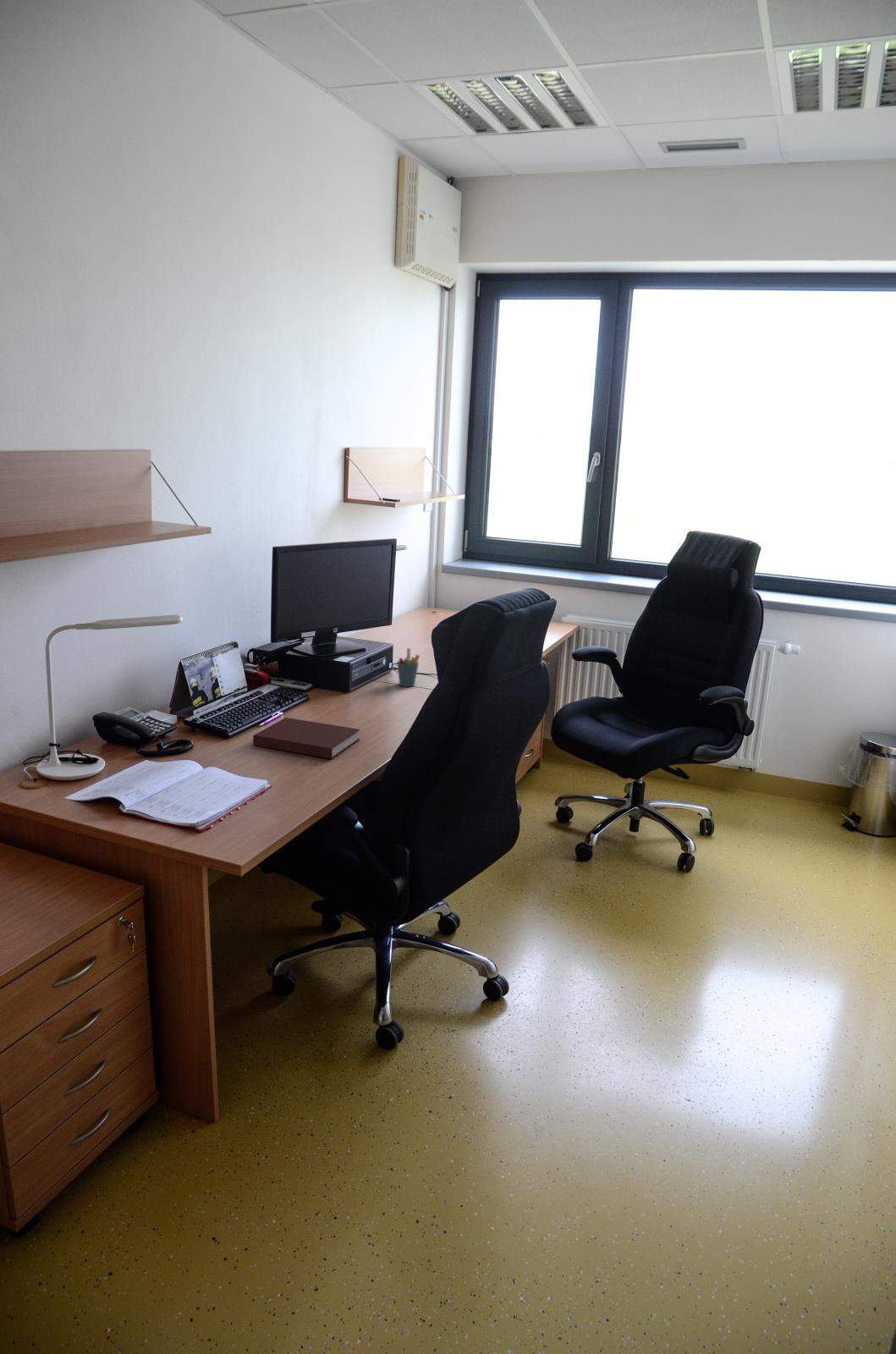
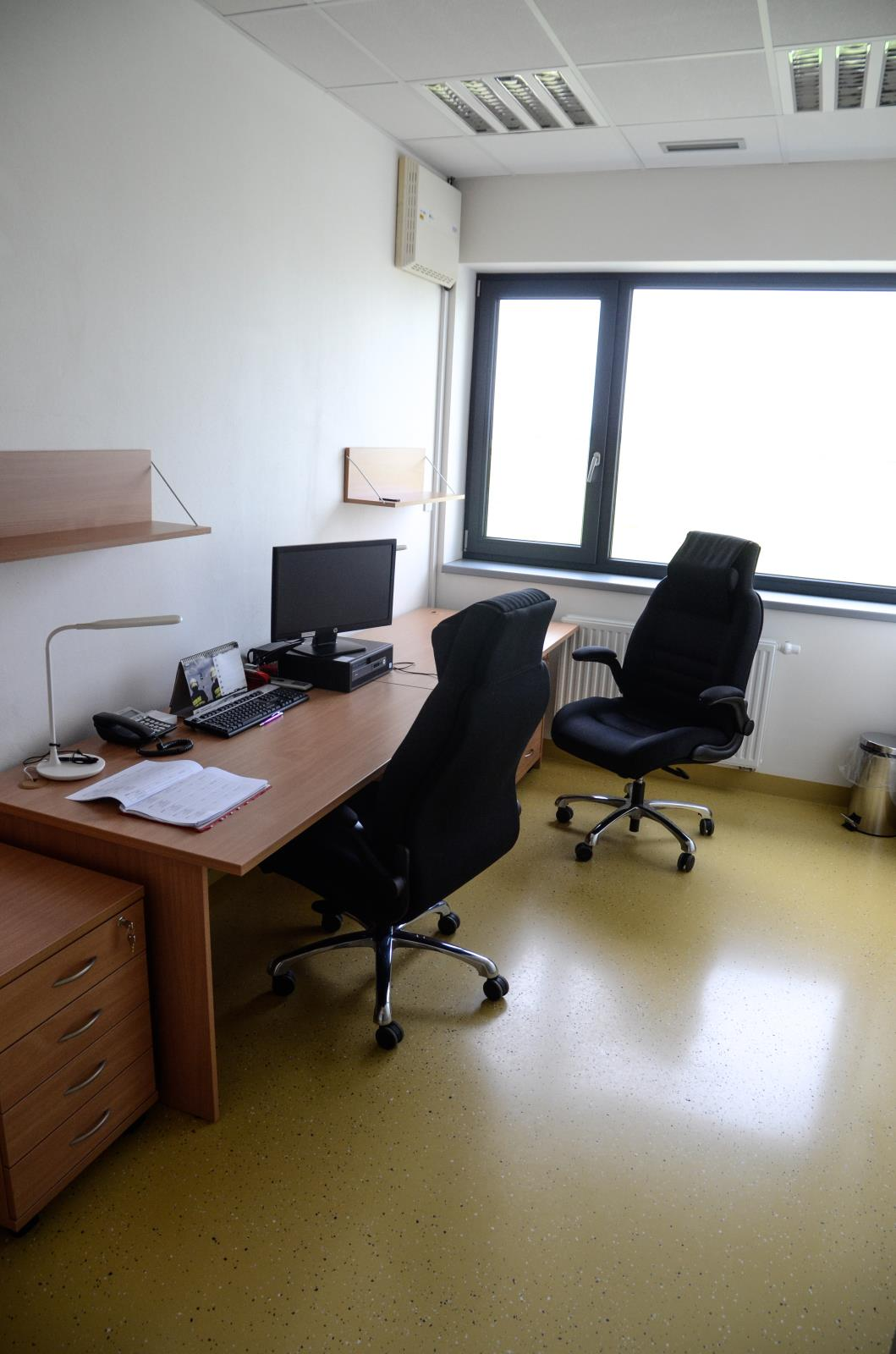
- notebook [252,717,361,760]
- pen holder [396,647,421,687]
